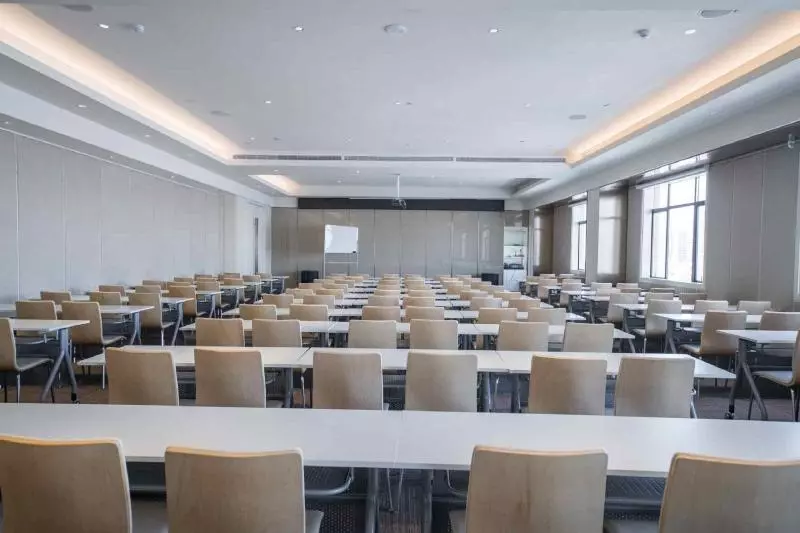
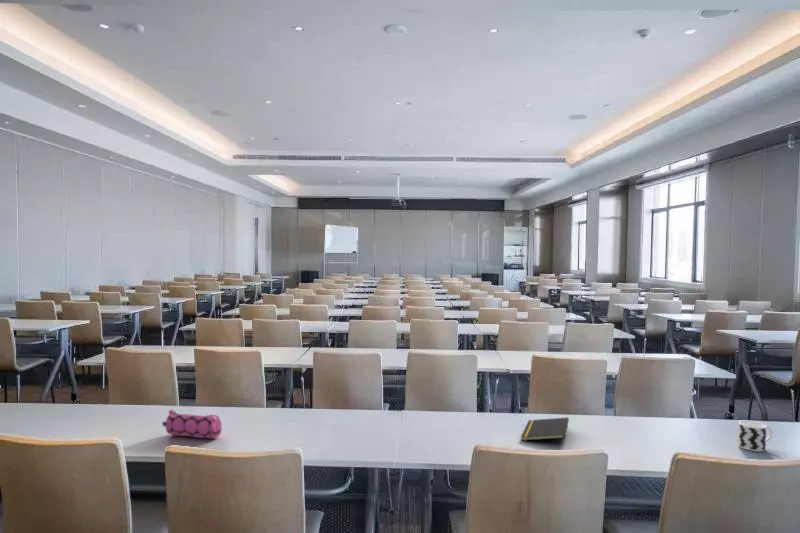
+ cup [737,419,773,452]
+ pencil case [161,408,223,440]
+ notepad [520,416,570,442]
